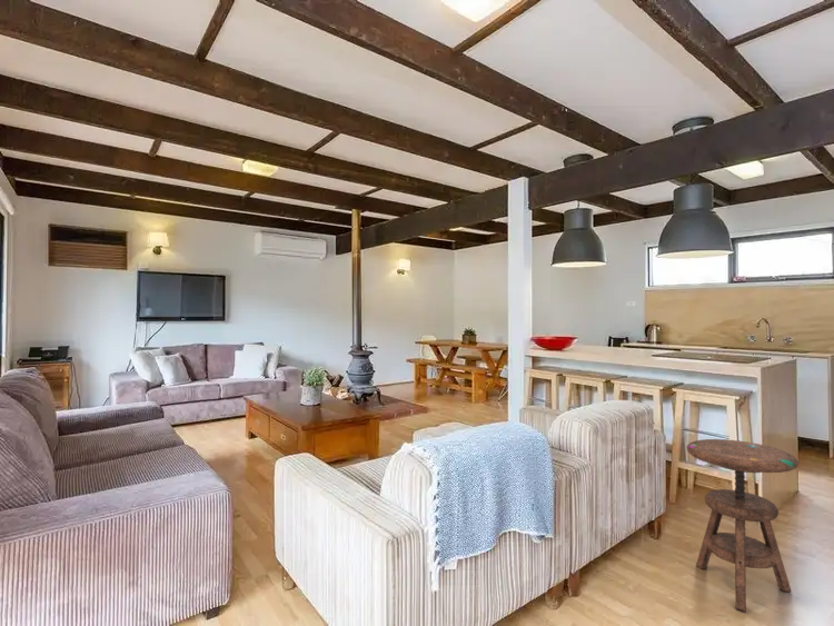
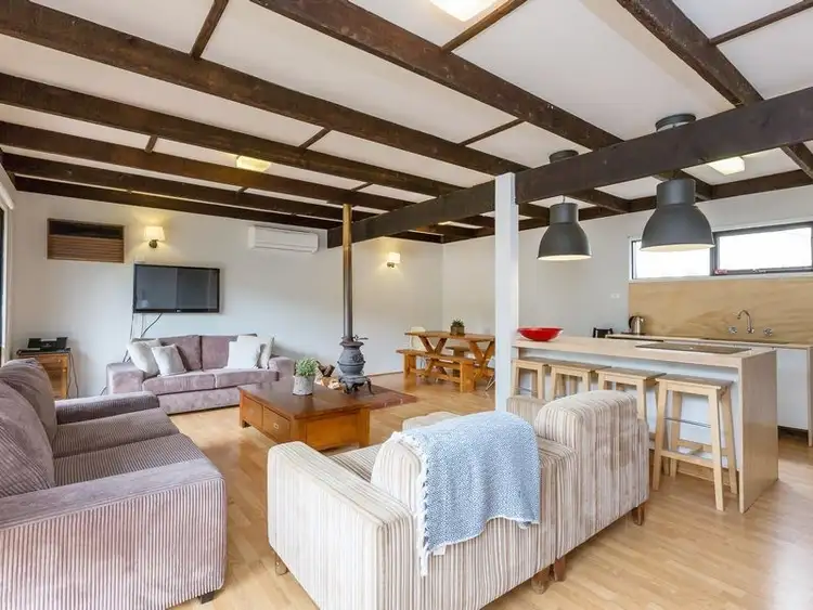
- side table [686,438,800,613]
